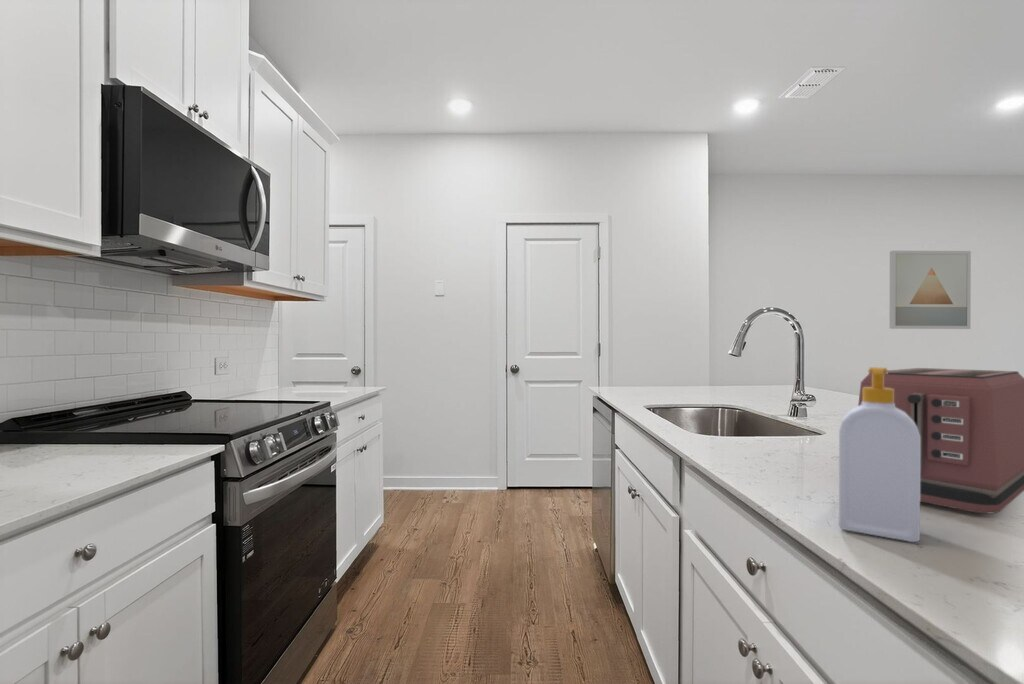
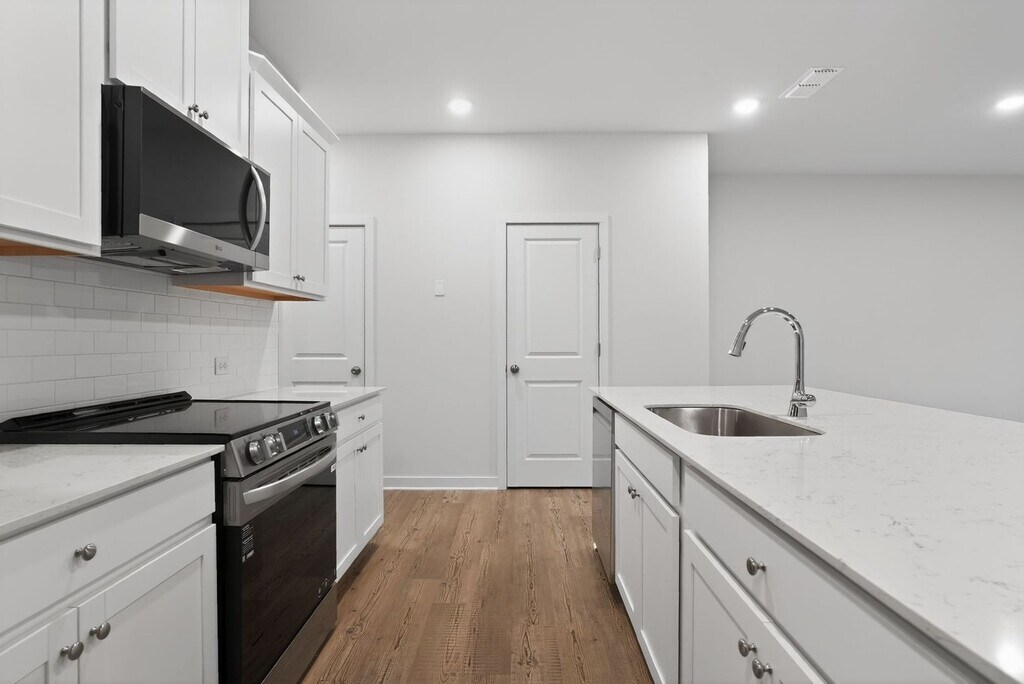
- soap bottle [838,366,921,543]
- wall art [889,250,972,330]
- toaster [857,367,1024,514]
